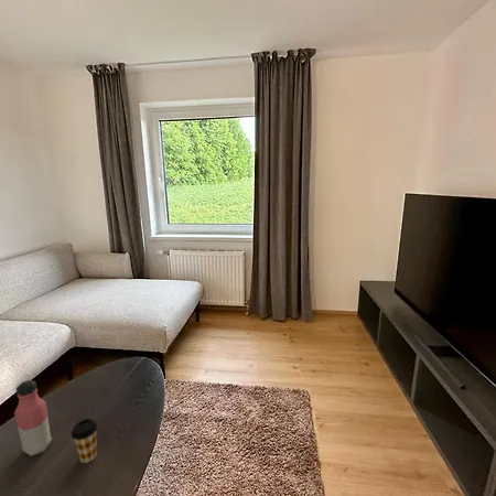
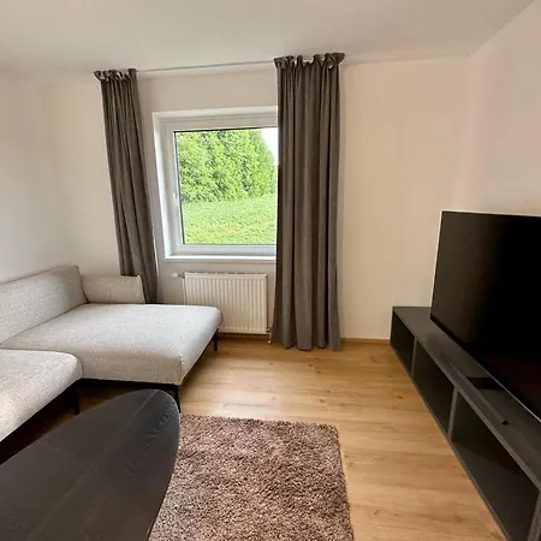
- water bottle [13,379,53,457]
- coffee cup [71,418,98,464]
